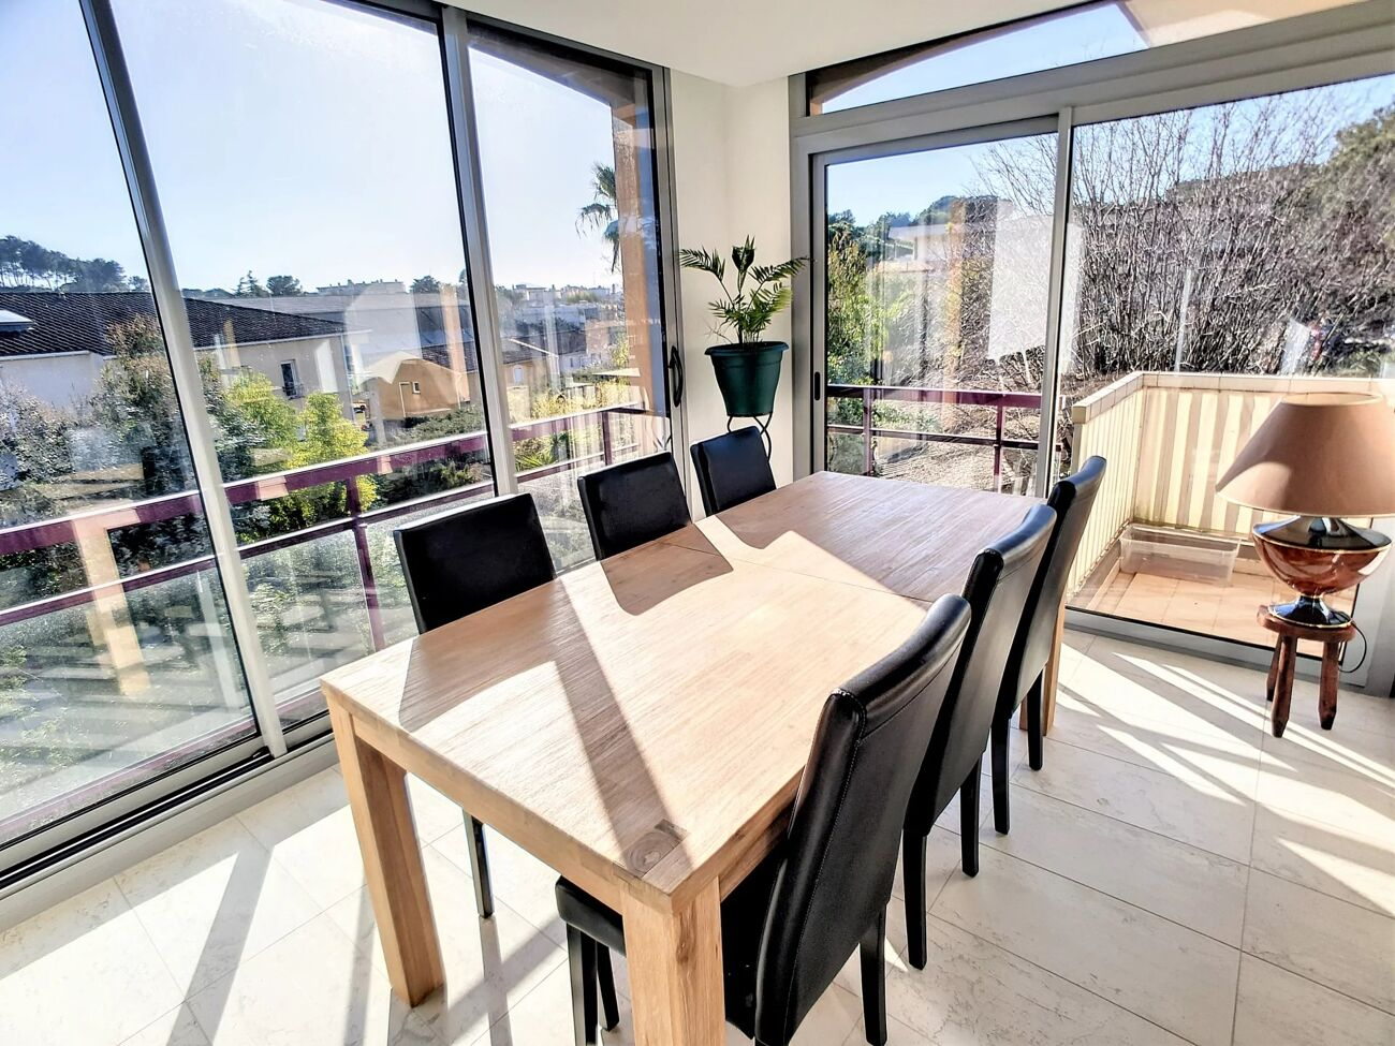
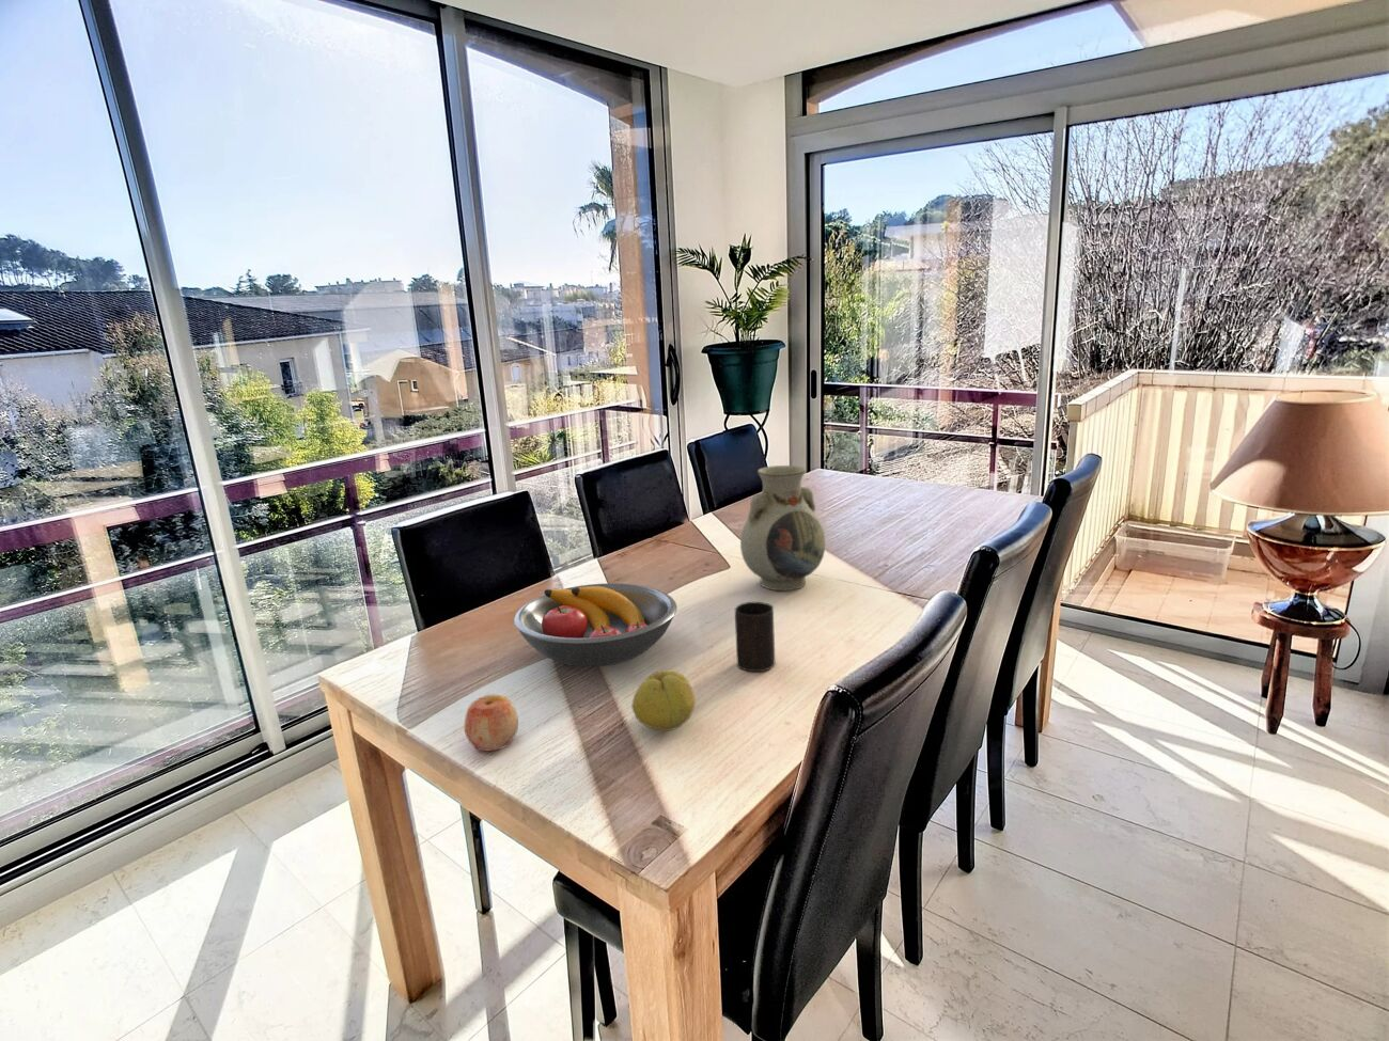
+ apple [464,693,520,751]
+ fruit [630,668,697,732]
+ vase [739,465,827,592]
+ fruit bowl [513,582,677,668]
+ cup [734,601,775,672]
